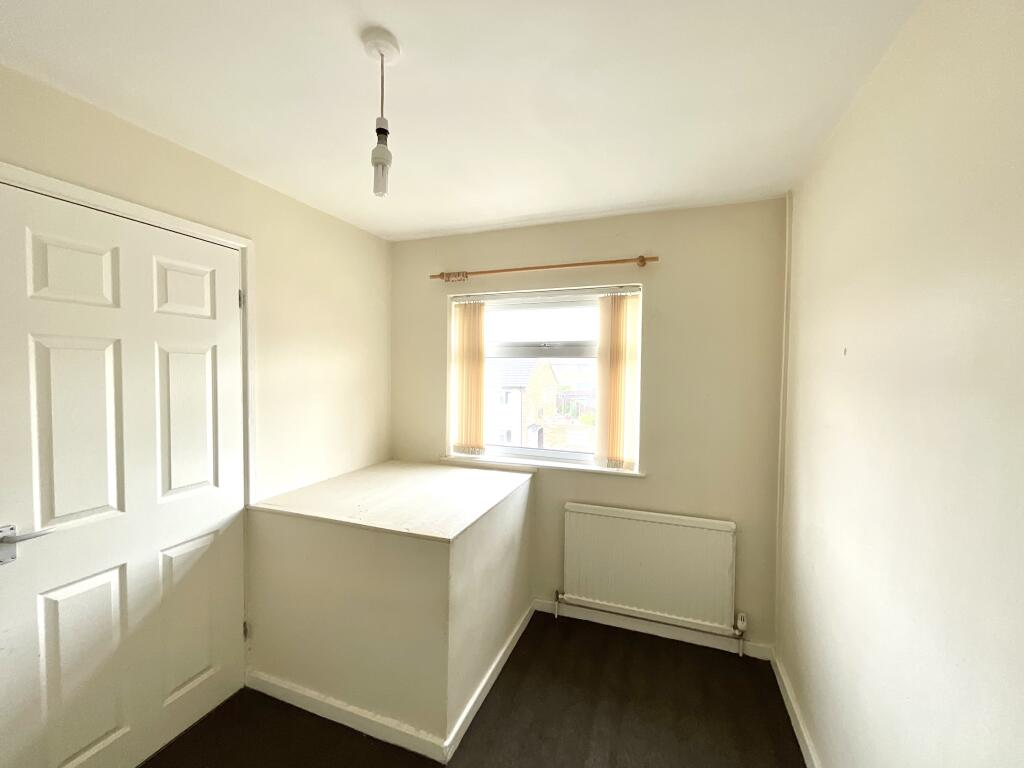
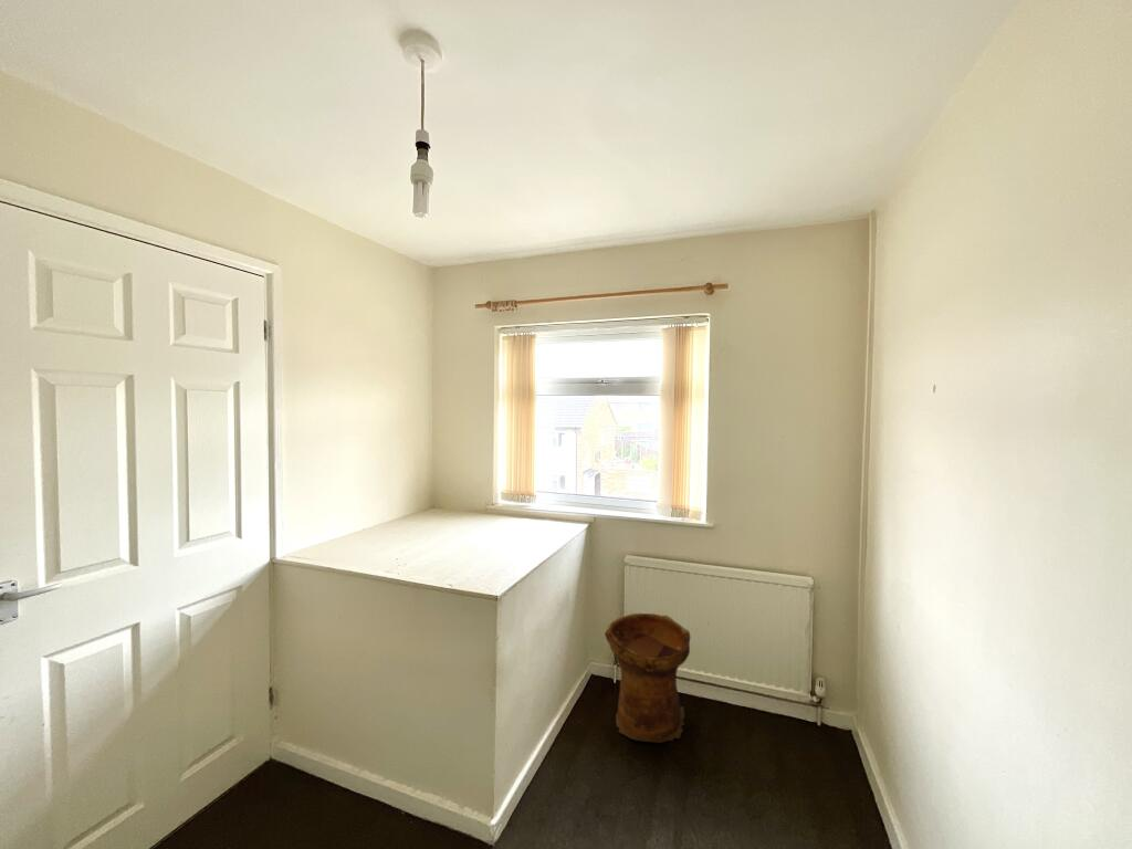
+ woven basket [604,612,691,744]
